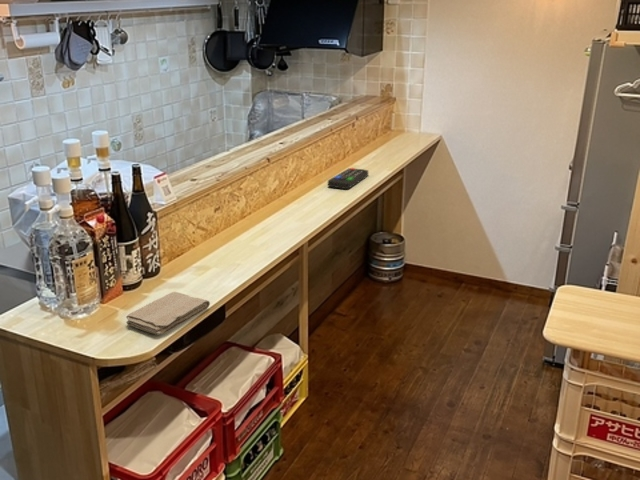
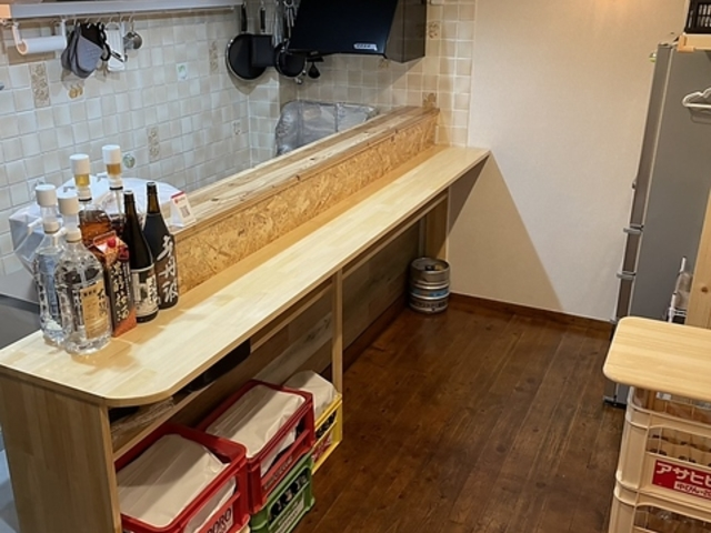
- remote control [327,167,369,190]
- washcloth [125,291,211,335]
